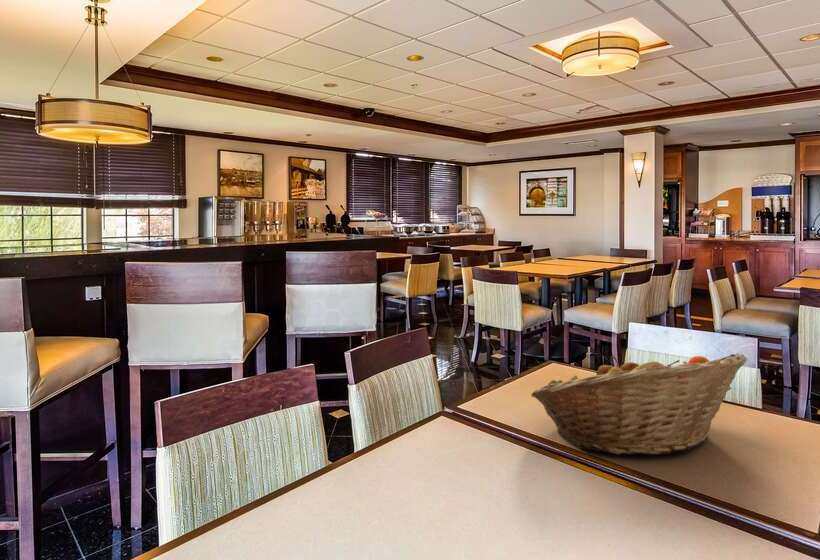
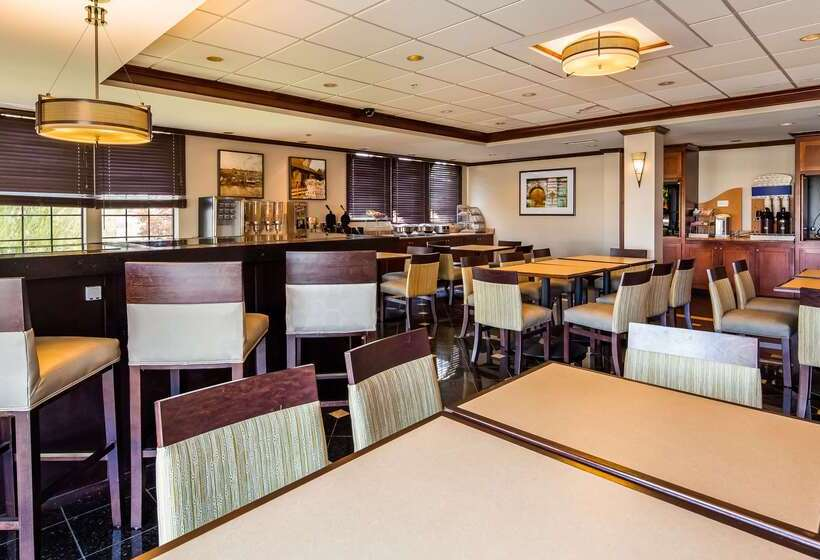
- fruit basket [530,352,748,456]
